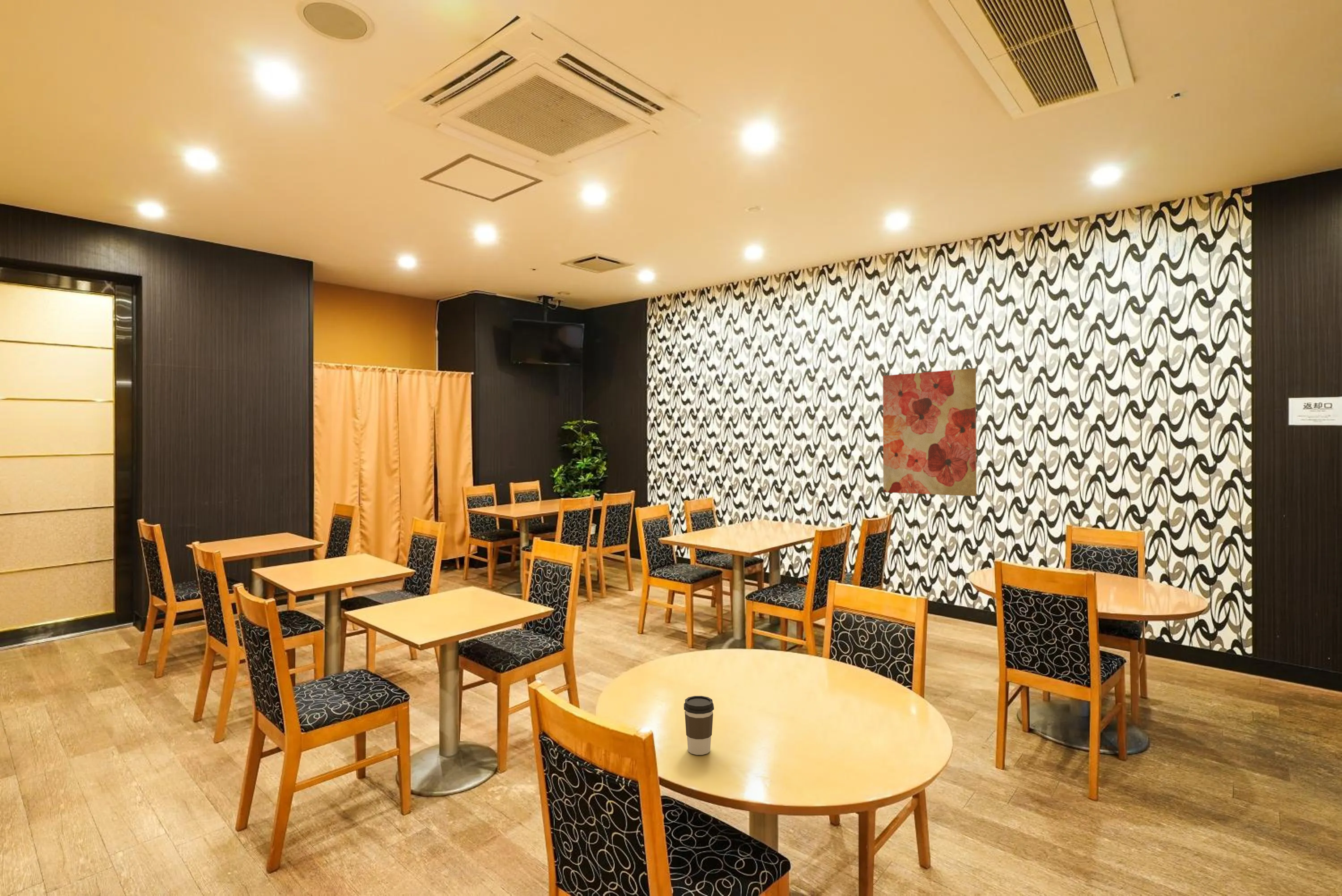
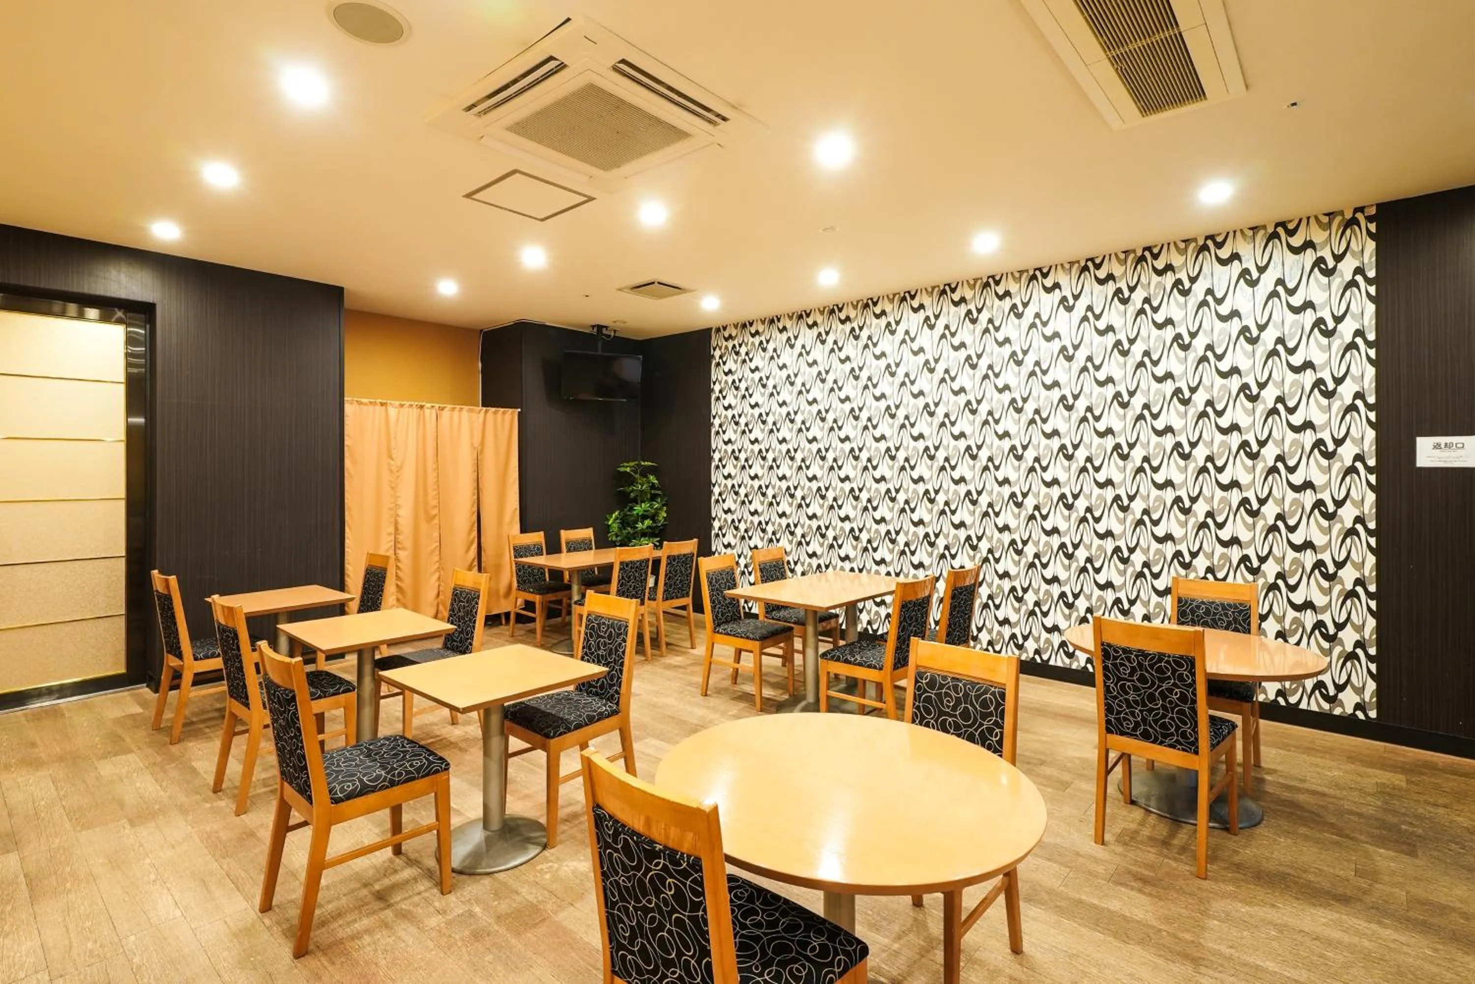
- wall art [883,368,977,497]
- coffee cup [684,695,714,755]
